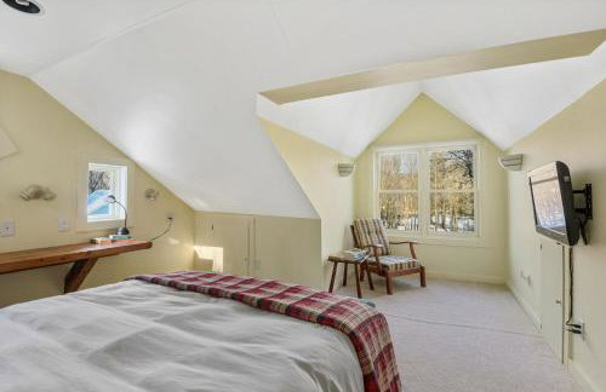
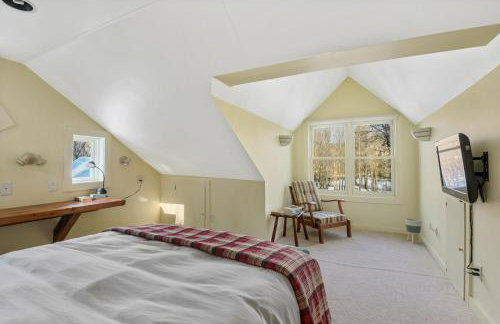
+ planter [404,217,423,244]
